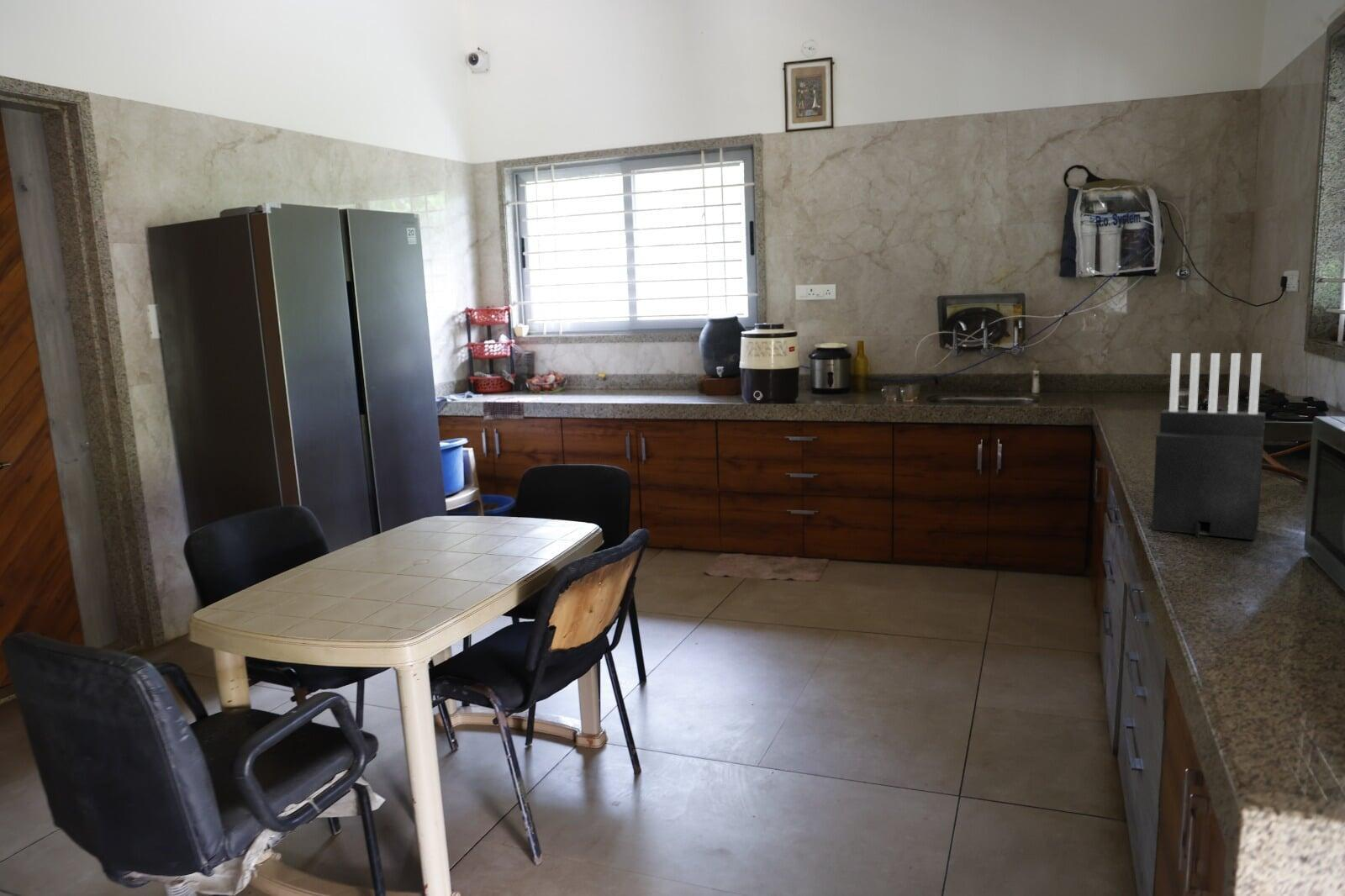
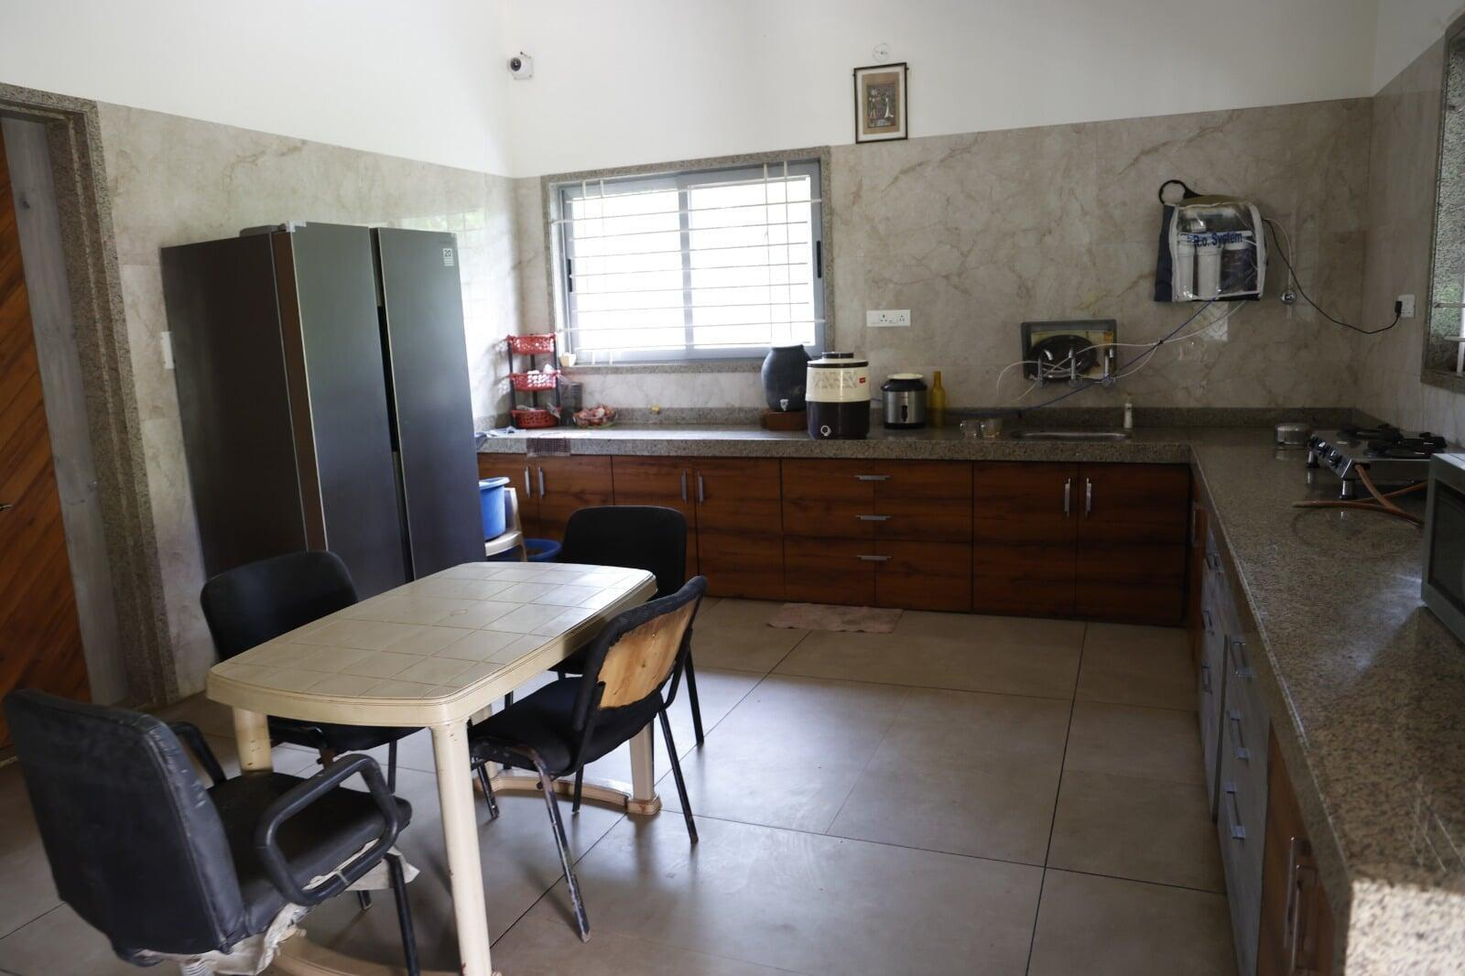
- knife block [1151,352,1266,540]
